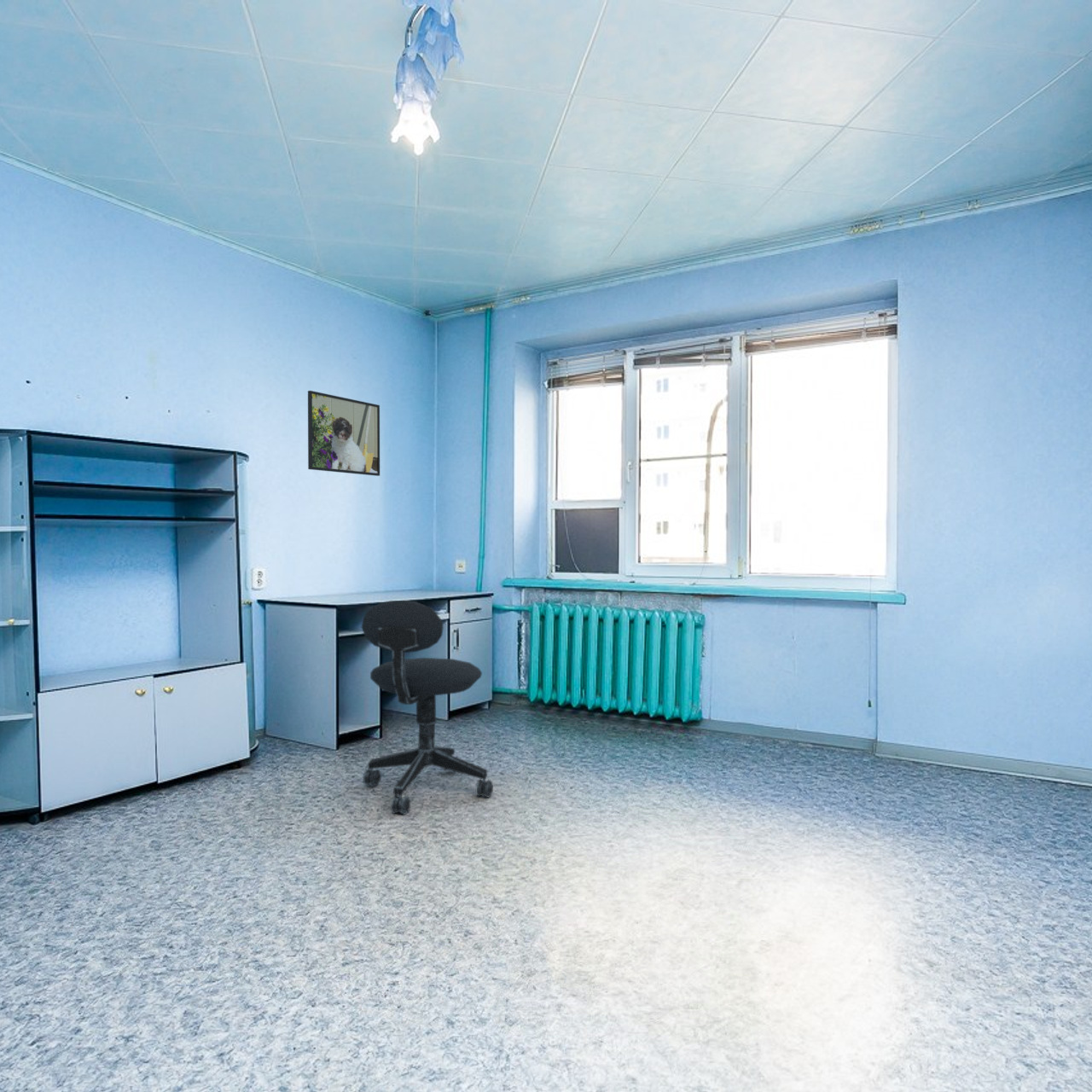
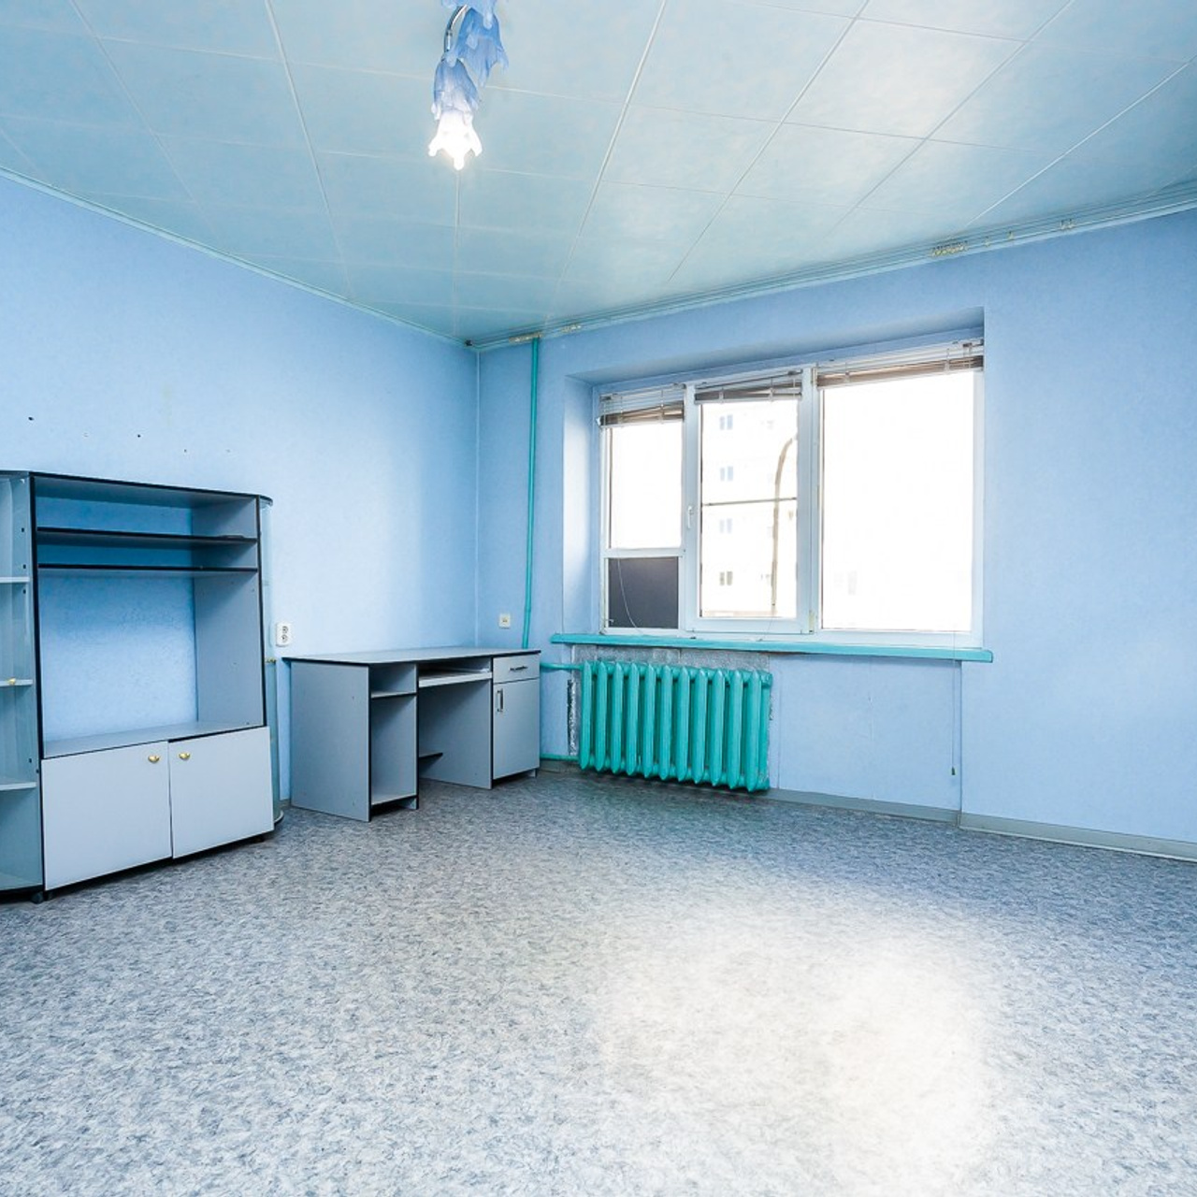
- office chair [361,600,494,816]
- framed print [307,390,380,477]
